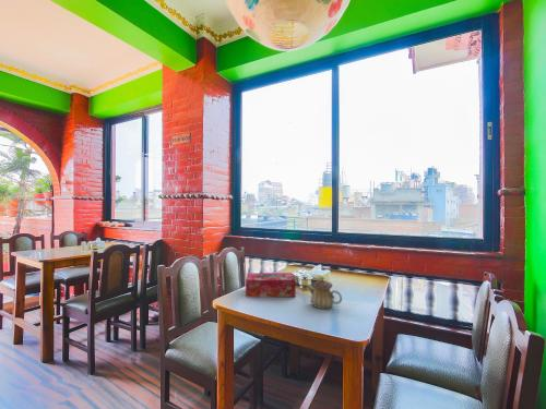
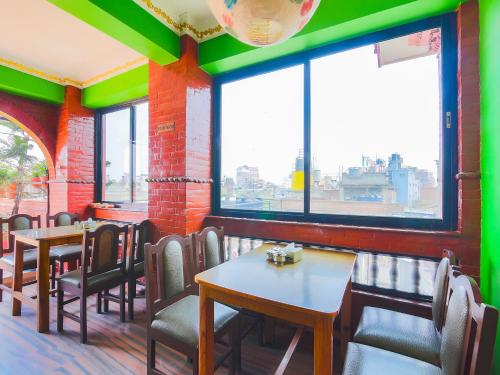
- tissue box [245,272,297,298]
- teapot [306,276,343,310]
